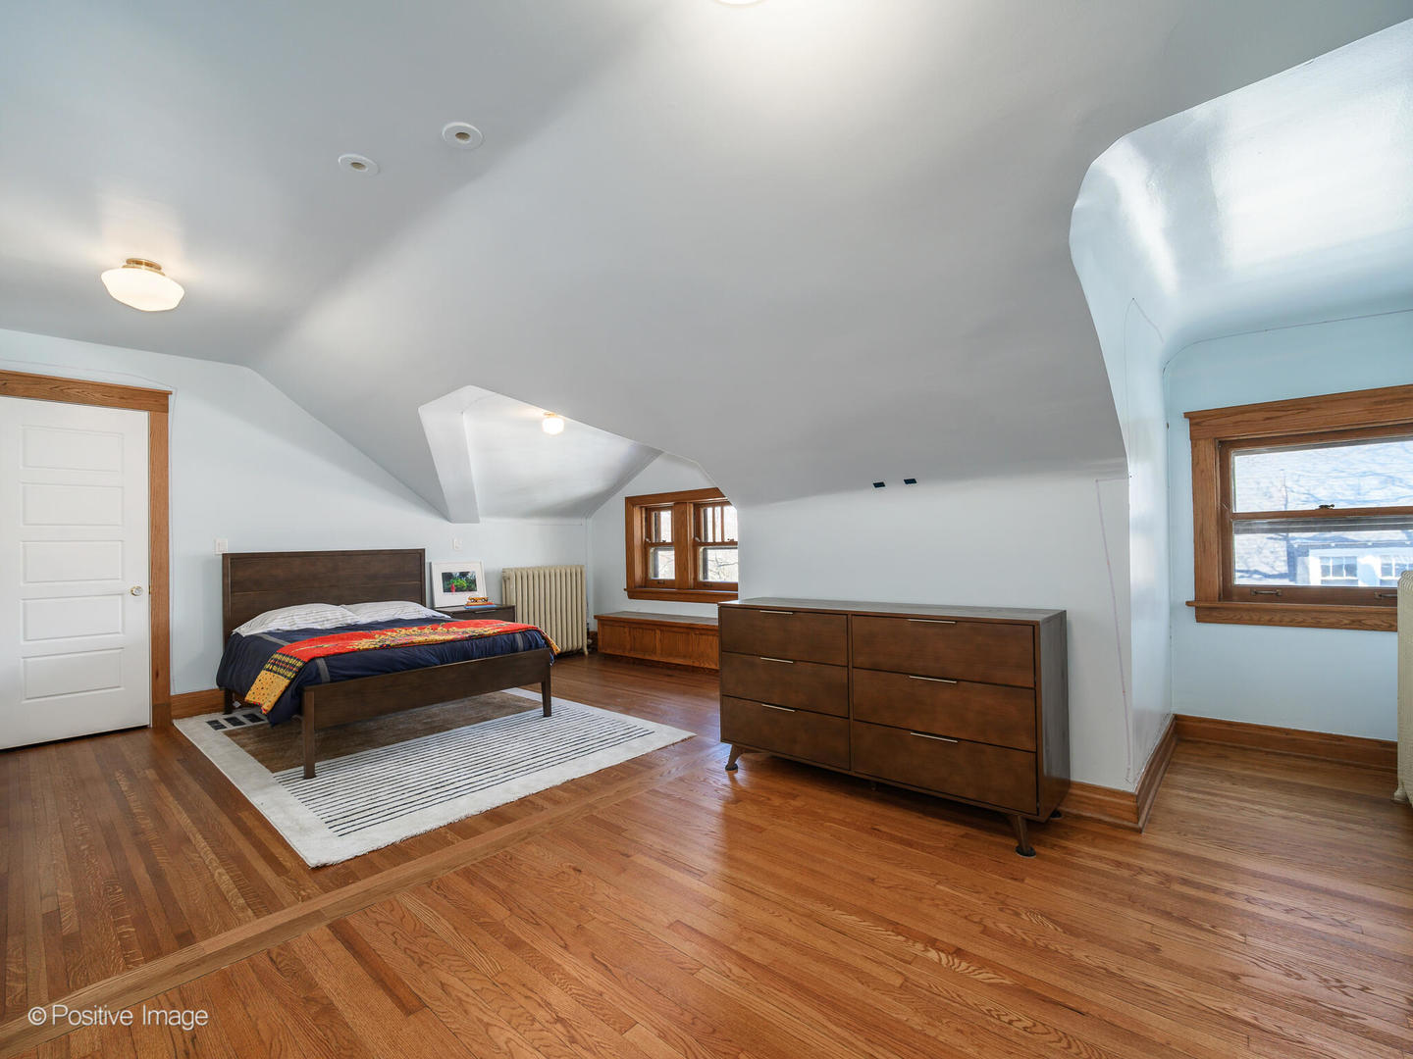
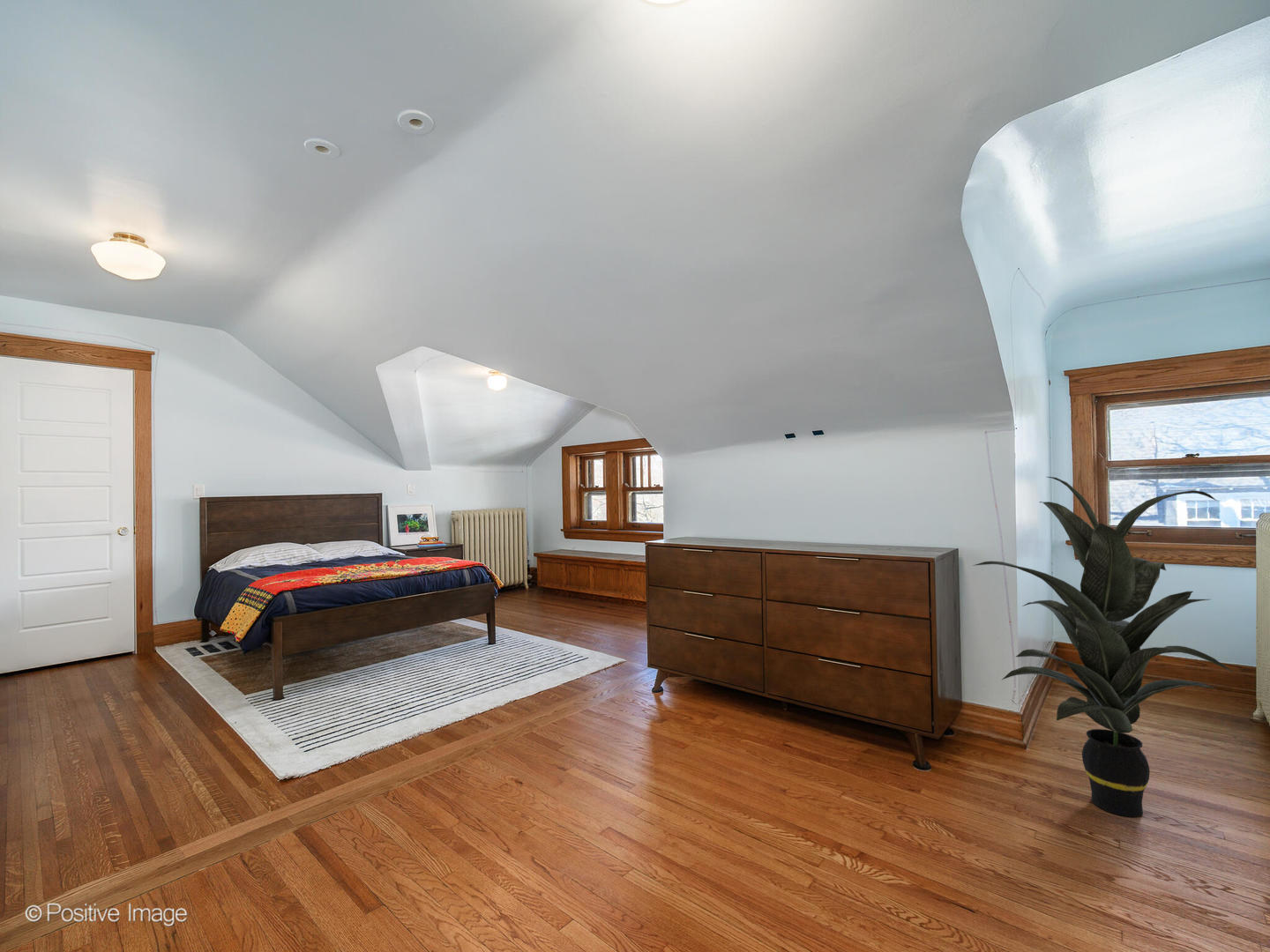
+ indoor plant [972,476,1235,818]
